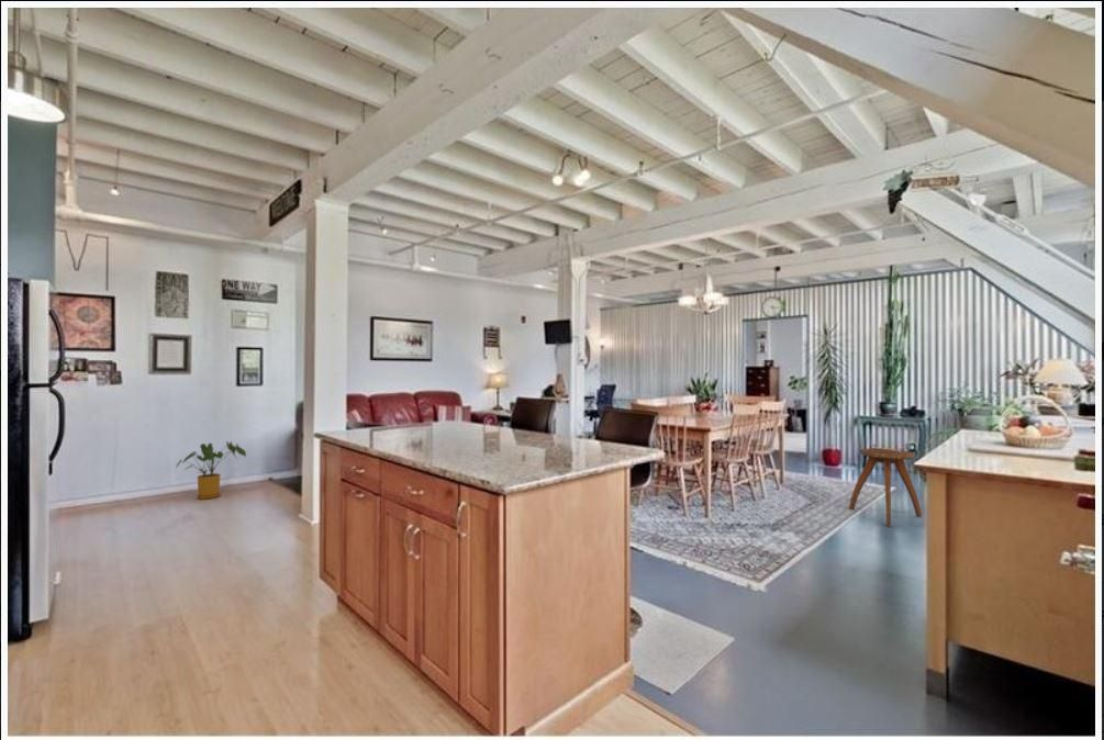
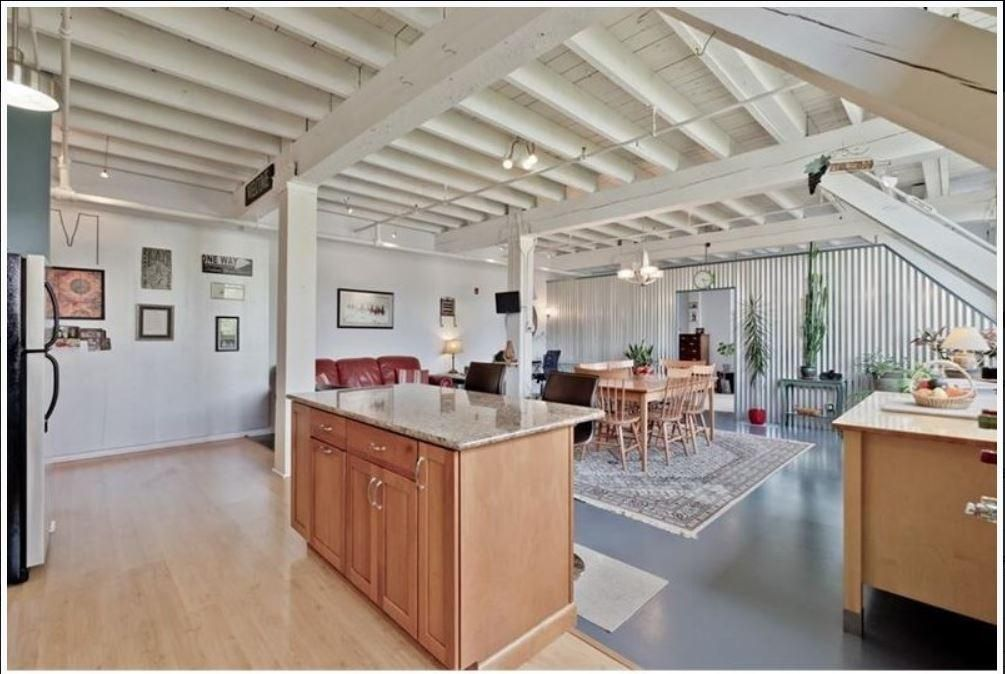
- house plant [175,440,247,501]
- stool [848,447,923,528]
